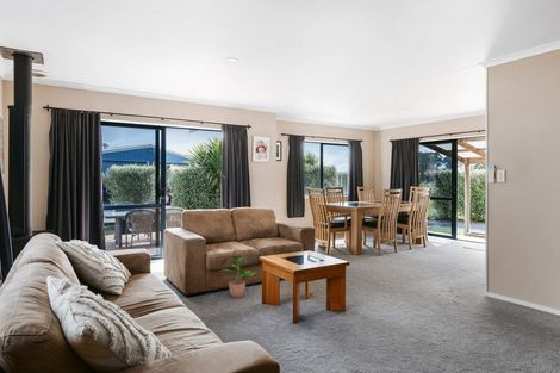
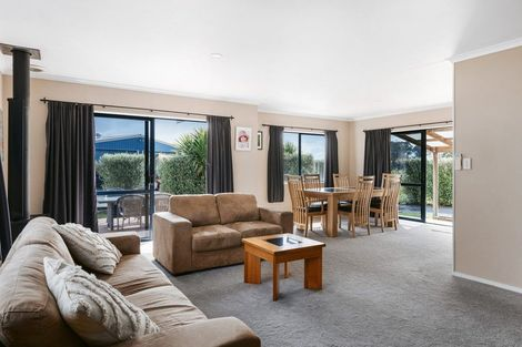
- potted plant [218,256,257,299]
